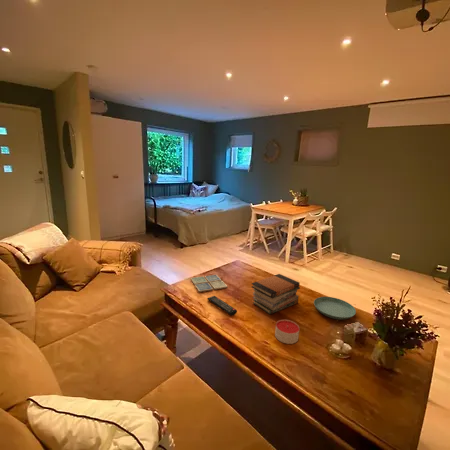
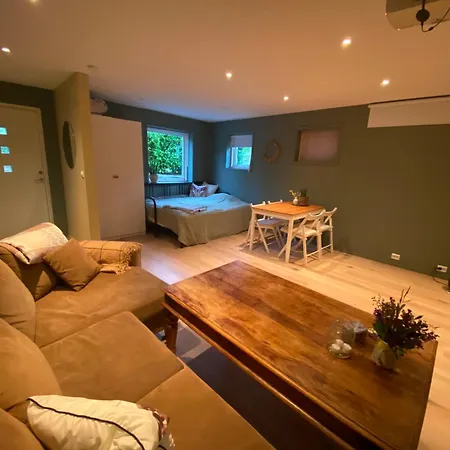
- candle [274,319,300,345]
- drink coaster [190,274,229,293]
- saucer [313,296,357,320]
- book stack [251,273,301,315]
- remote control [206,295,238,316]
